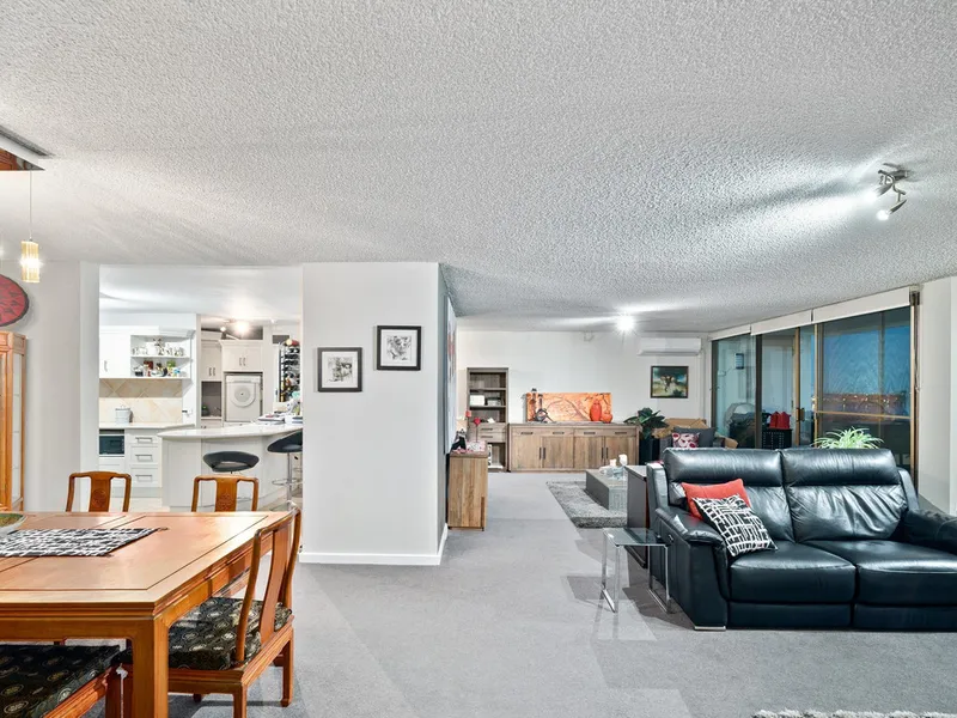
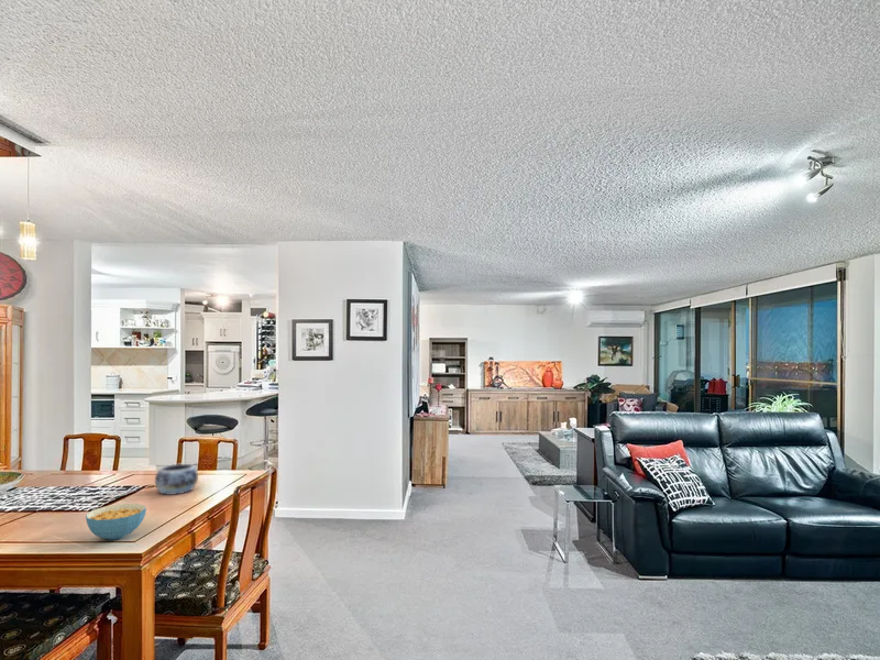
+ decorative bowl [154,463,199,496]
+ cereal bowl [85,503,147,541]
